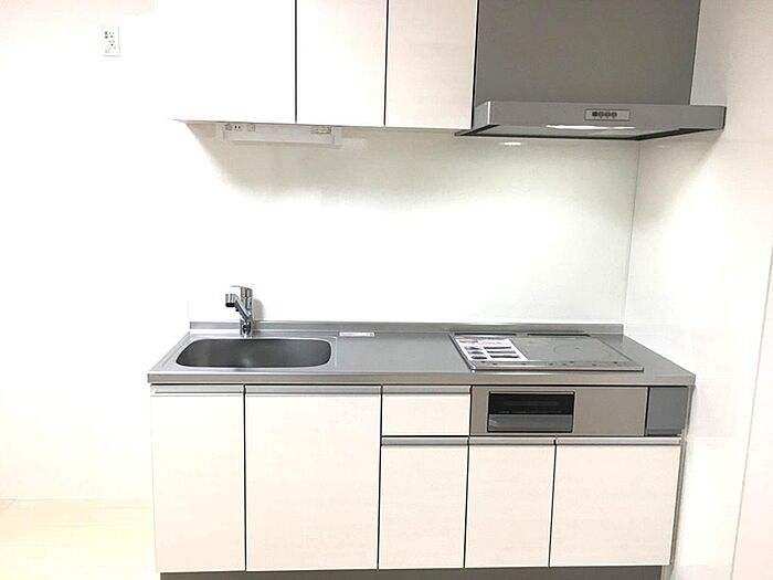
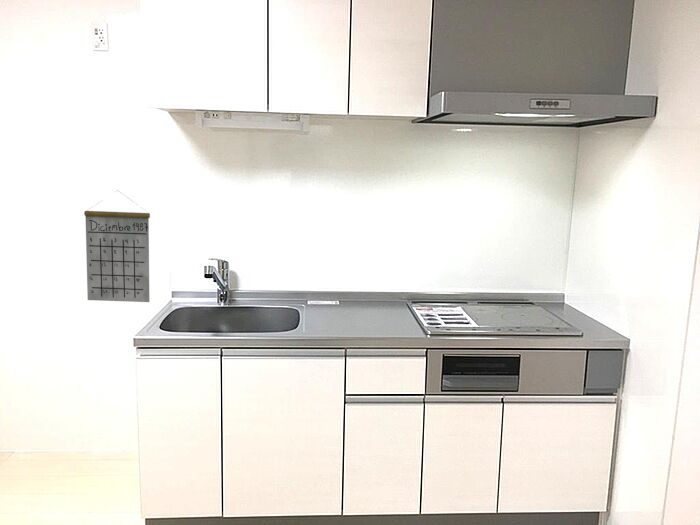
+ calendar [83,189,151,303]
